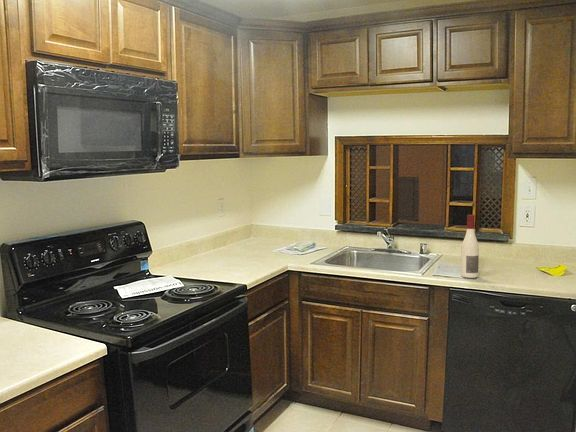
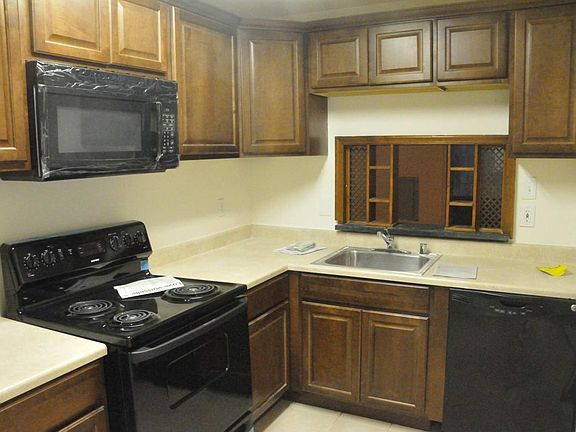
- alcohol [460,214,480,279]
